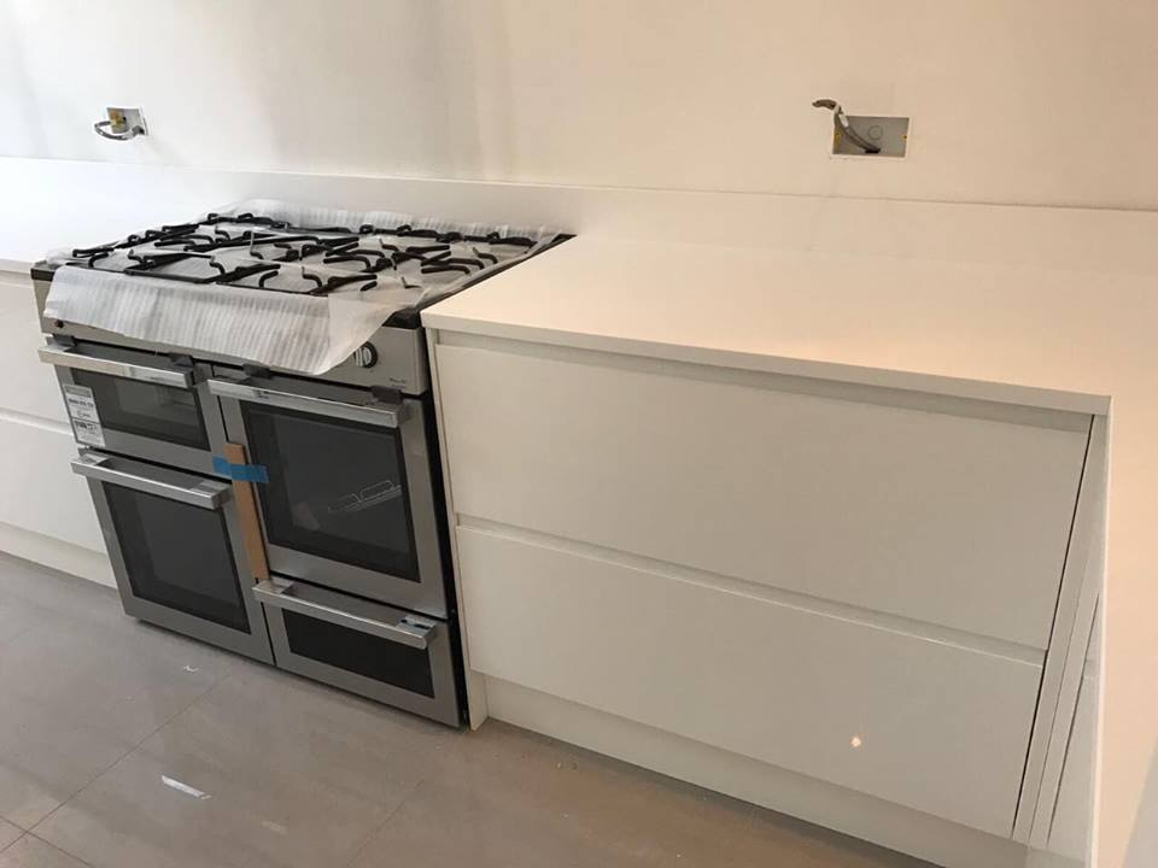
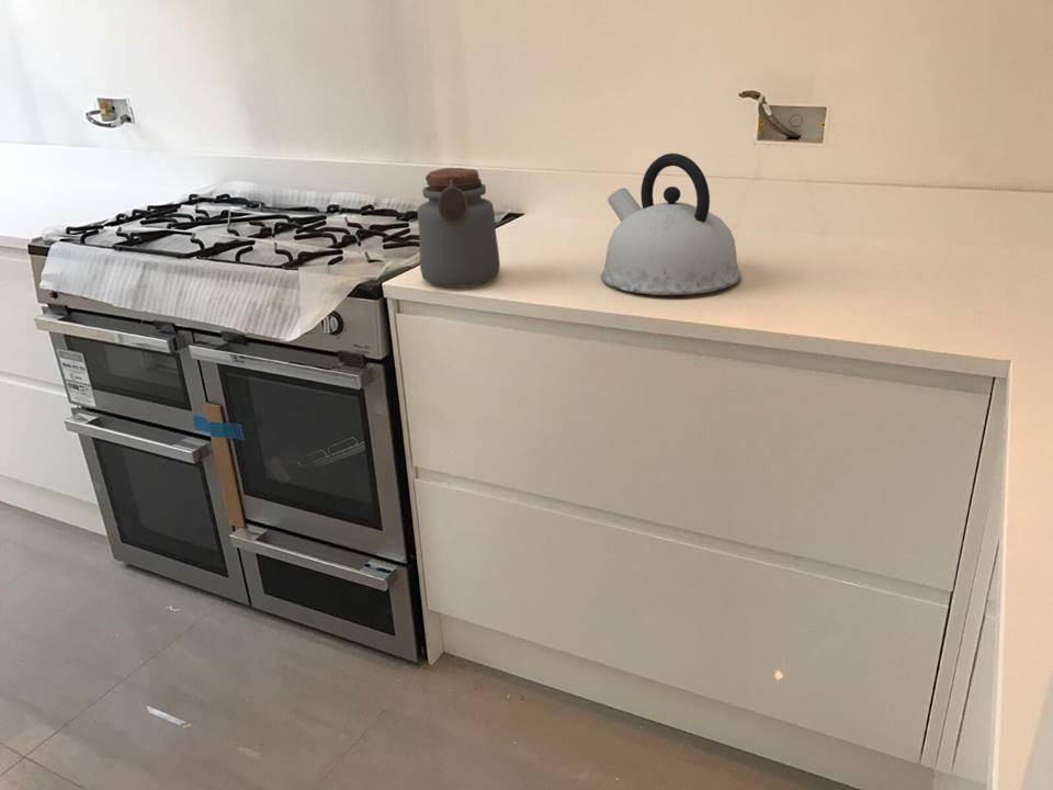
+ kettle [600,153,741,296]
+ jar [417,167,501,289]
